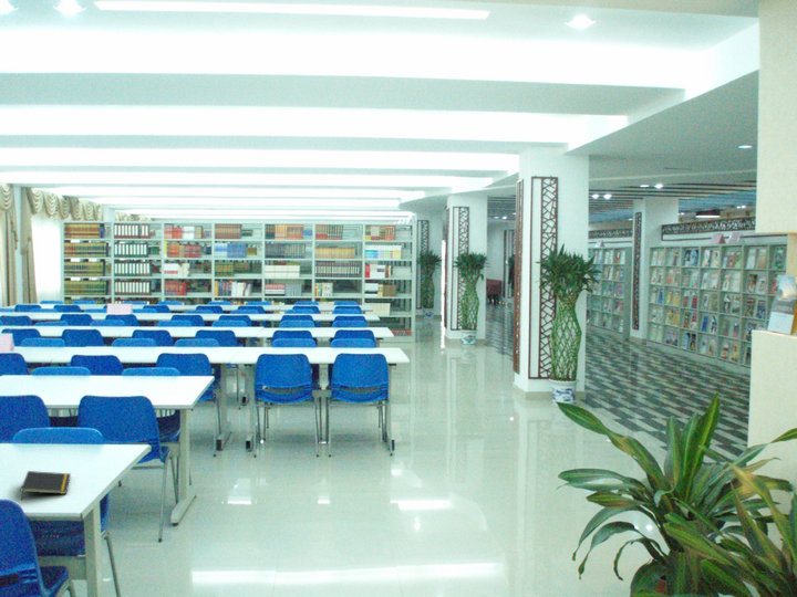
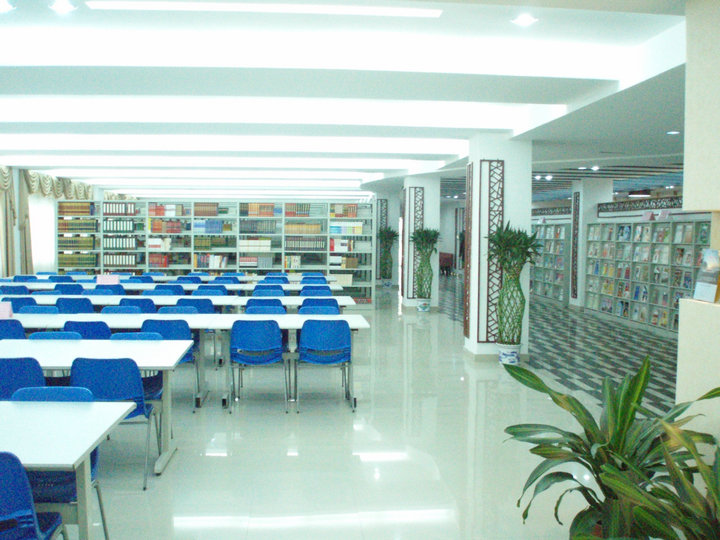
- notepad [20,470,72,501]
